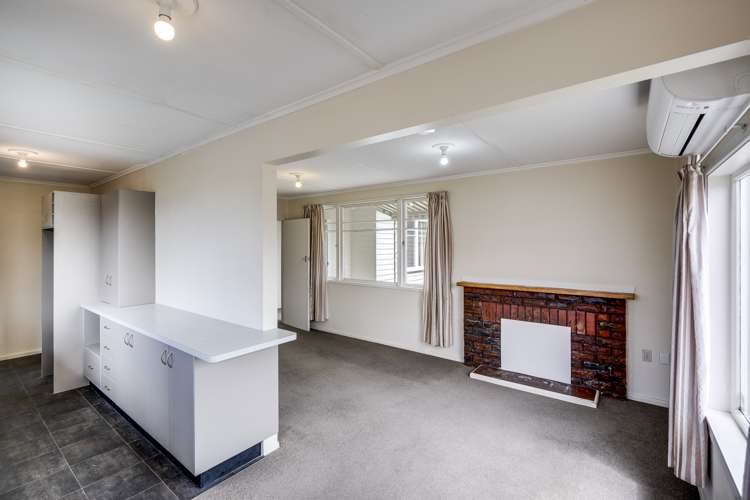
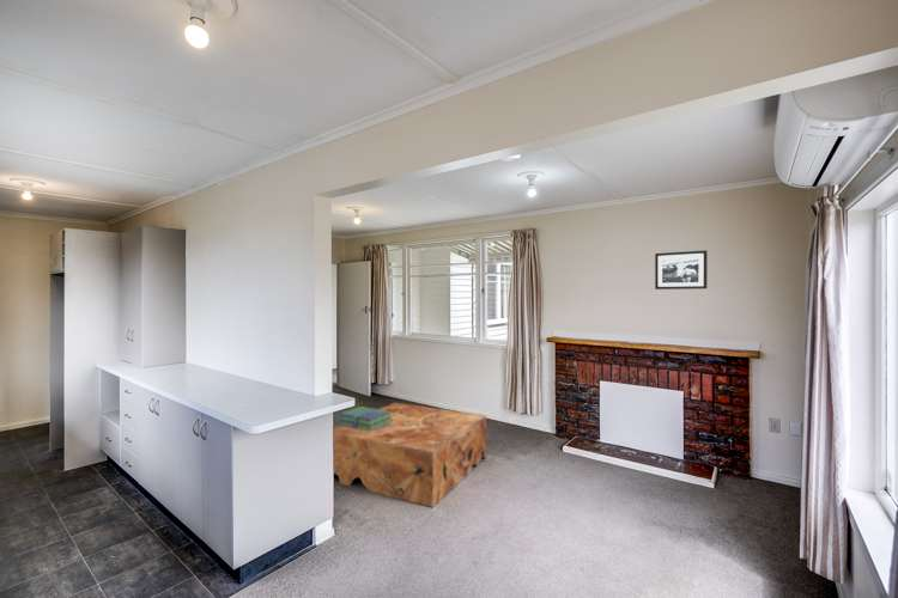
+ coffee table [332,402,487,508]
+ stack of books [338,405,392,431]
+ picture frame [654,249,709,291]
